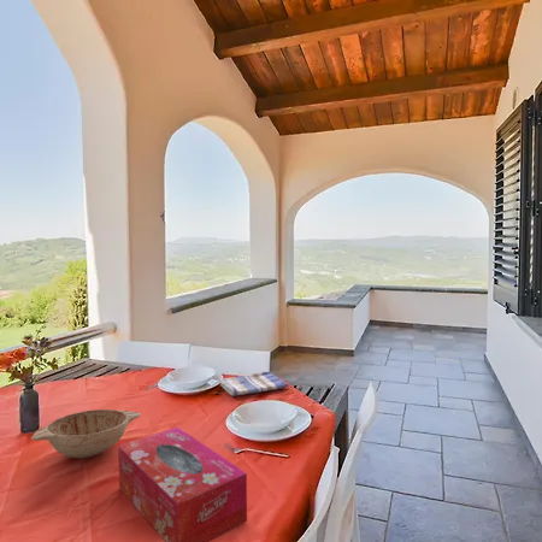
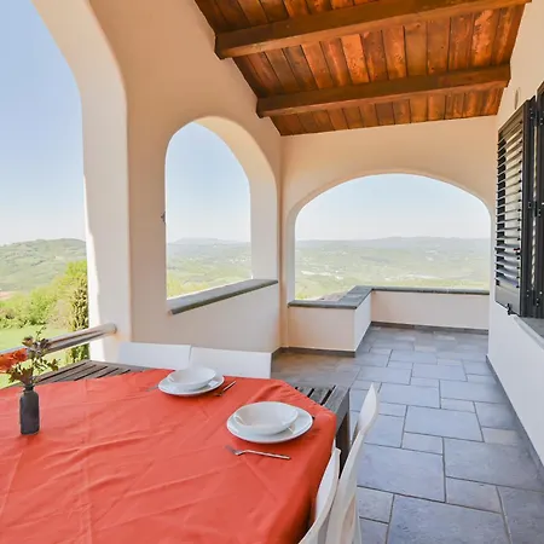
- tissue box [117,426,248,542]
- dish towel [217,371,289,397]
- decorative bowl [30,408,142,459]
